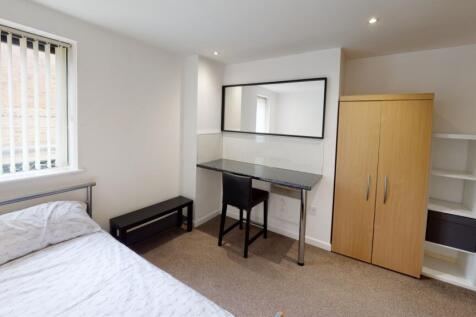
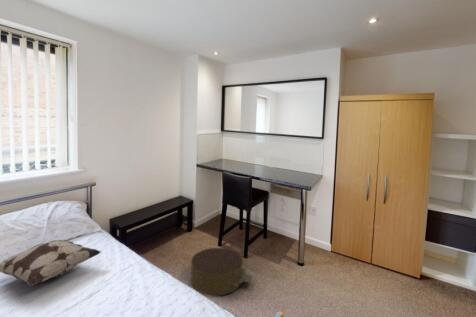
+ storage ottoman [190,247,254,296]
+ decorative pillow [0,239,102,287]
